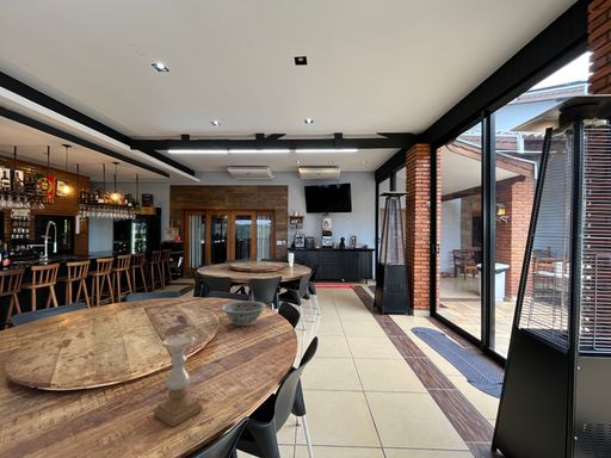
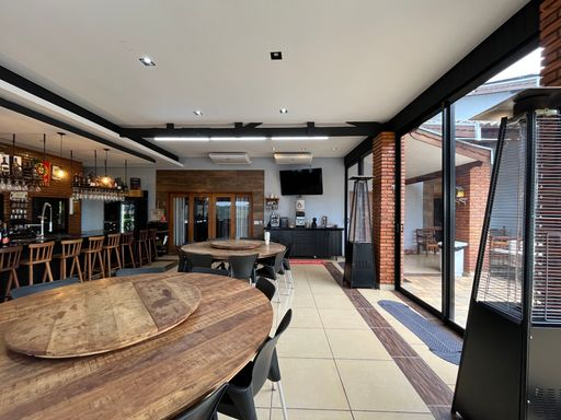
- candle holder [153,334,203,428]
- decorative bowl [221,301,267,327]
